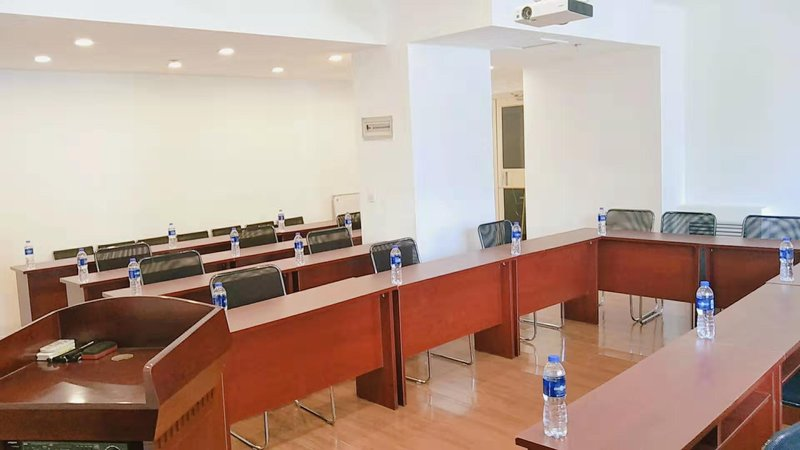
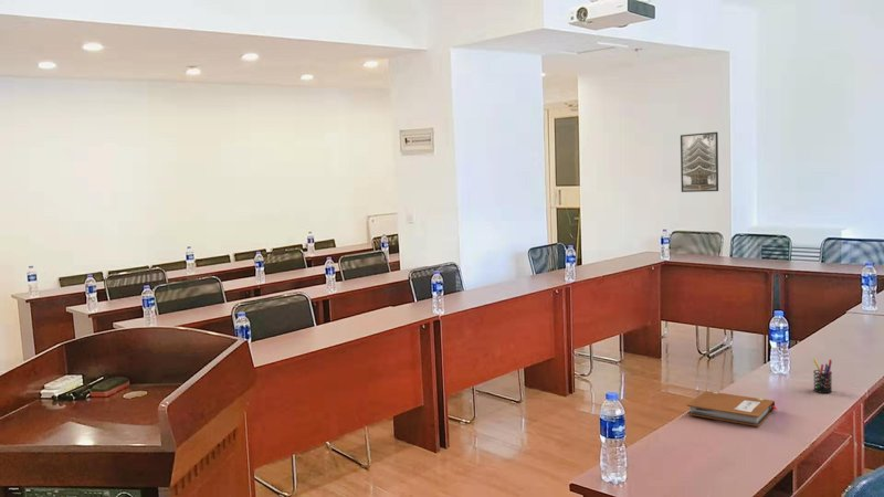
+ pen holder [812,358,833,394]
+ notebook [686,390,778,427]
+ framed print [680,131,719,193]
